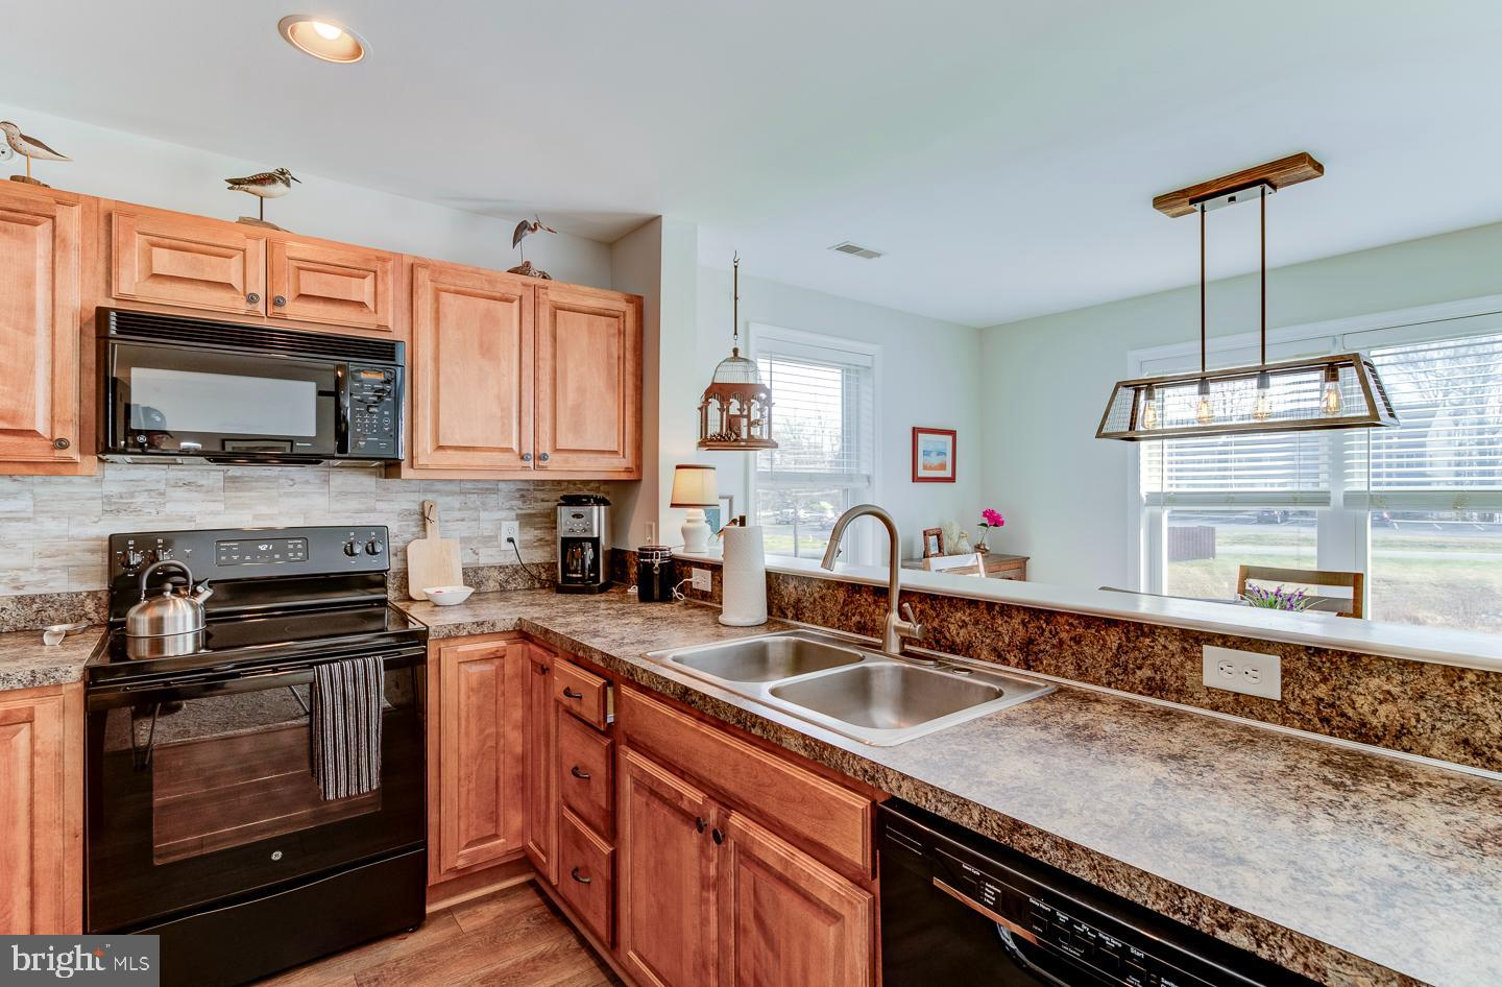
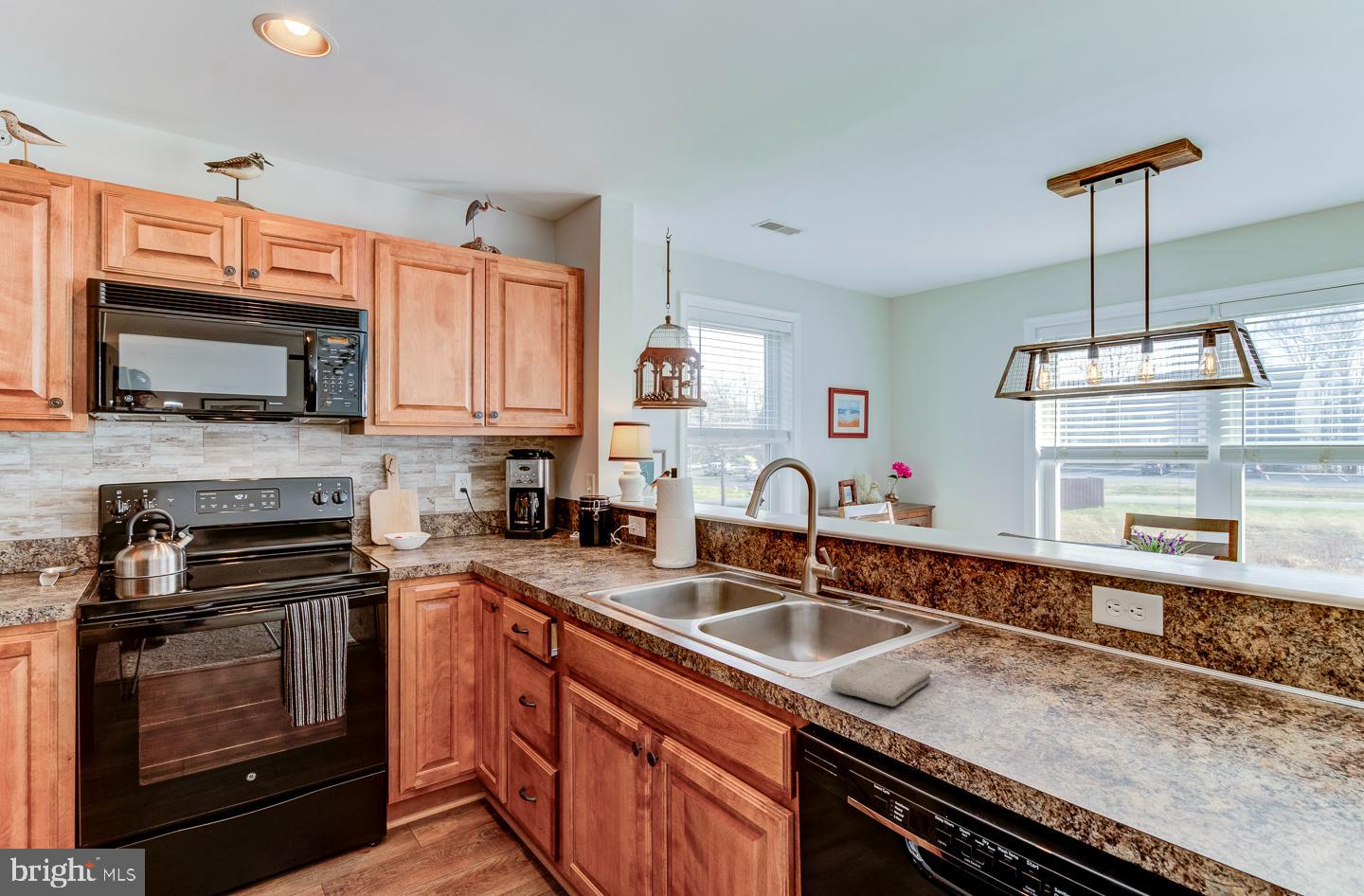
+ washcloth [830,655,933,708]
